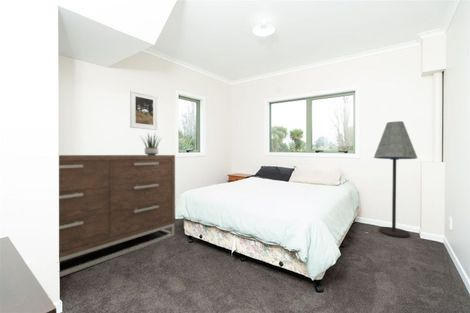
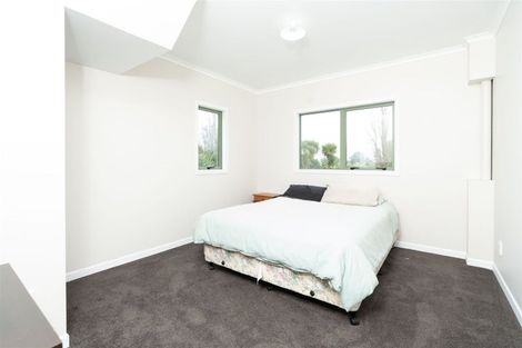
- dresser [58,154,176,278]
- floor lamp [373,120,418,238]
- potted plant [139,132,162,155]
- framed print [129,89,158,131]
